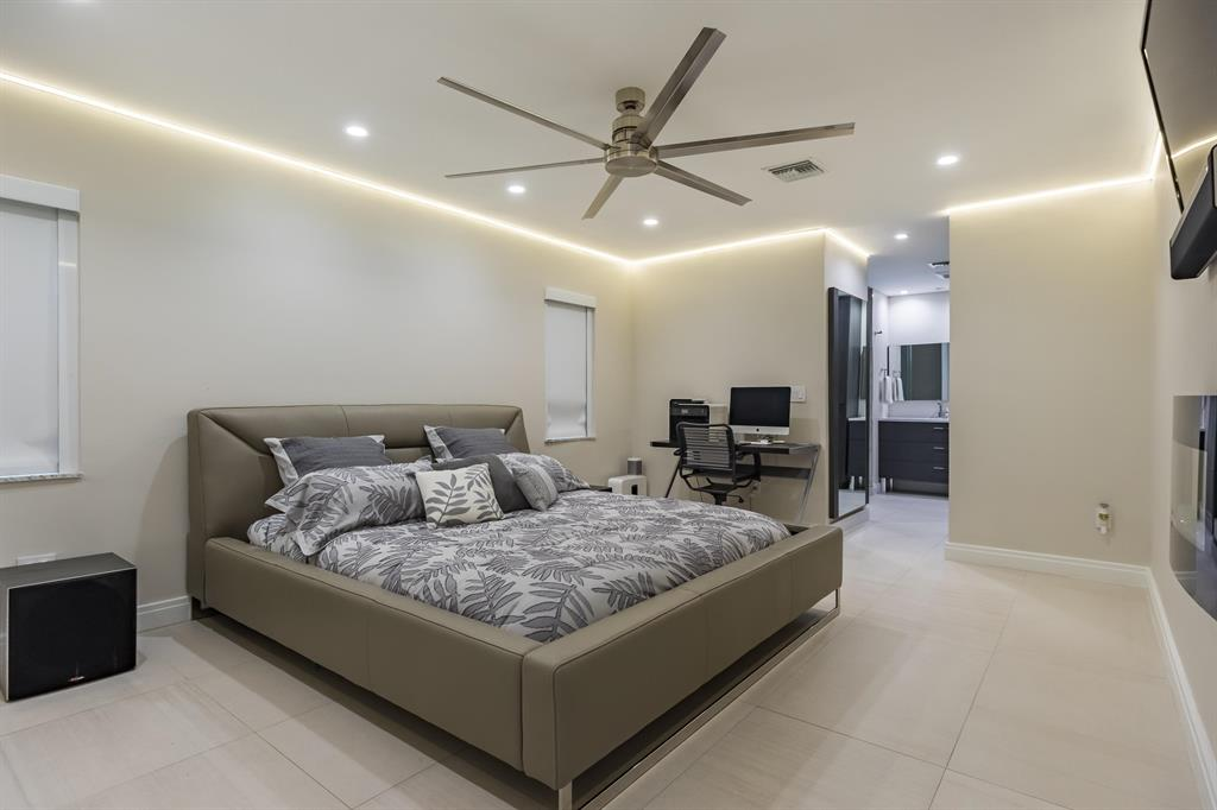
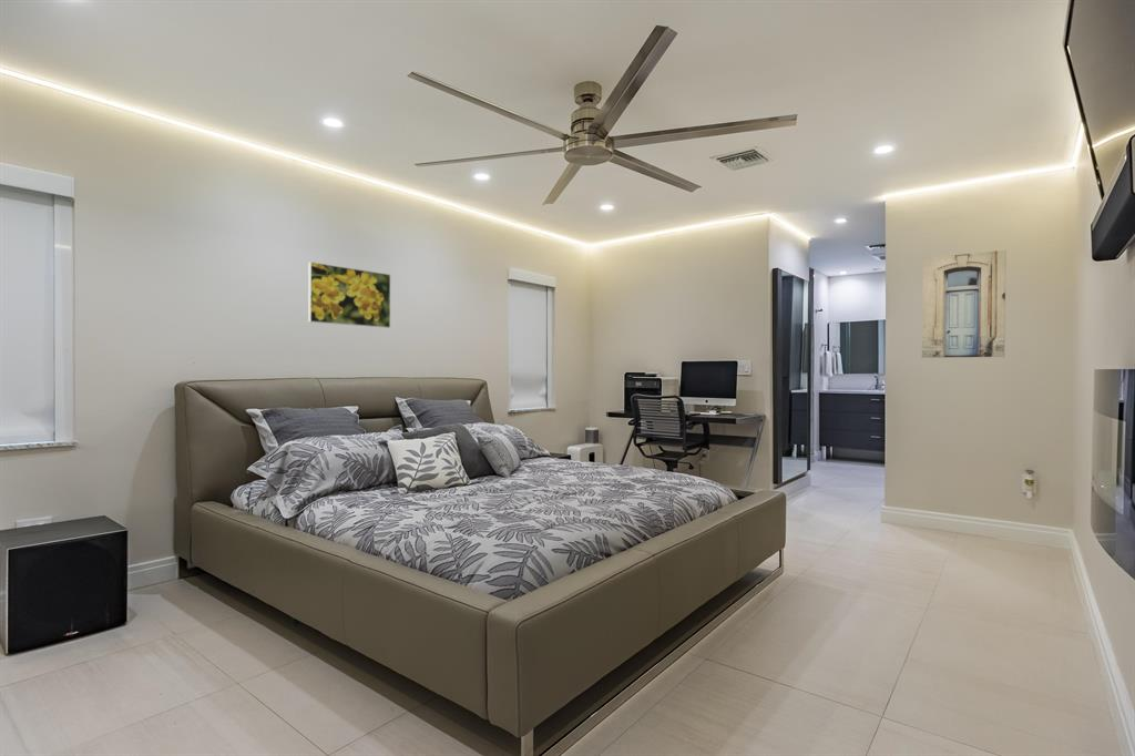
+ wall art [921,249,1008,359]
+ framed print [307,260,391,329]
